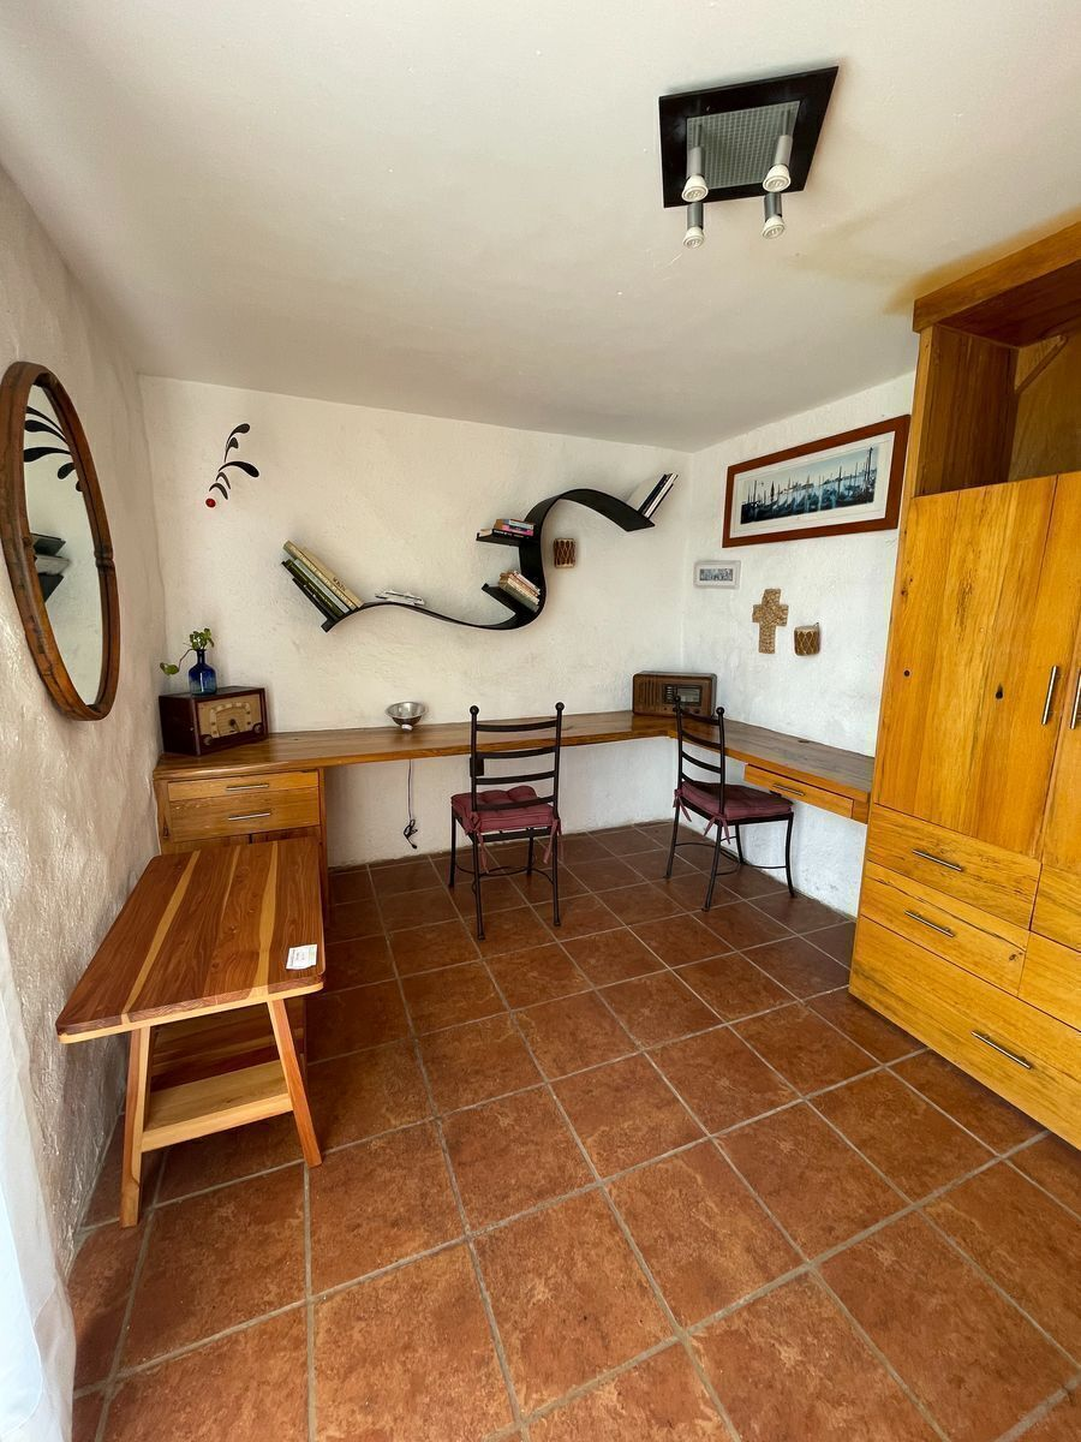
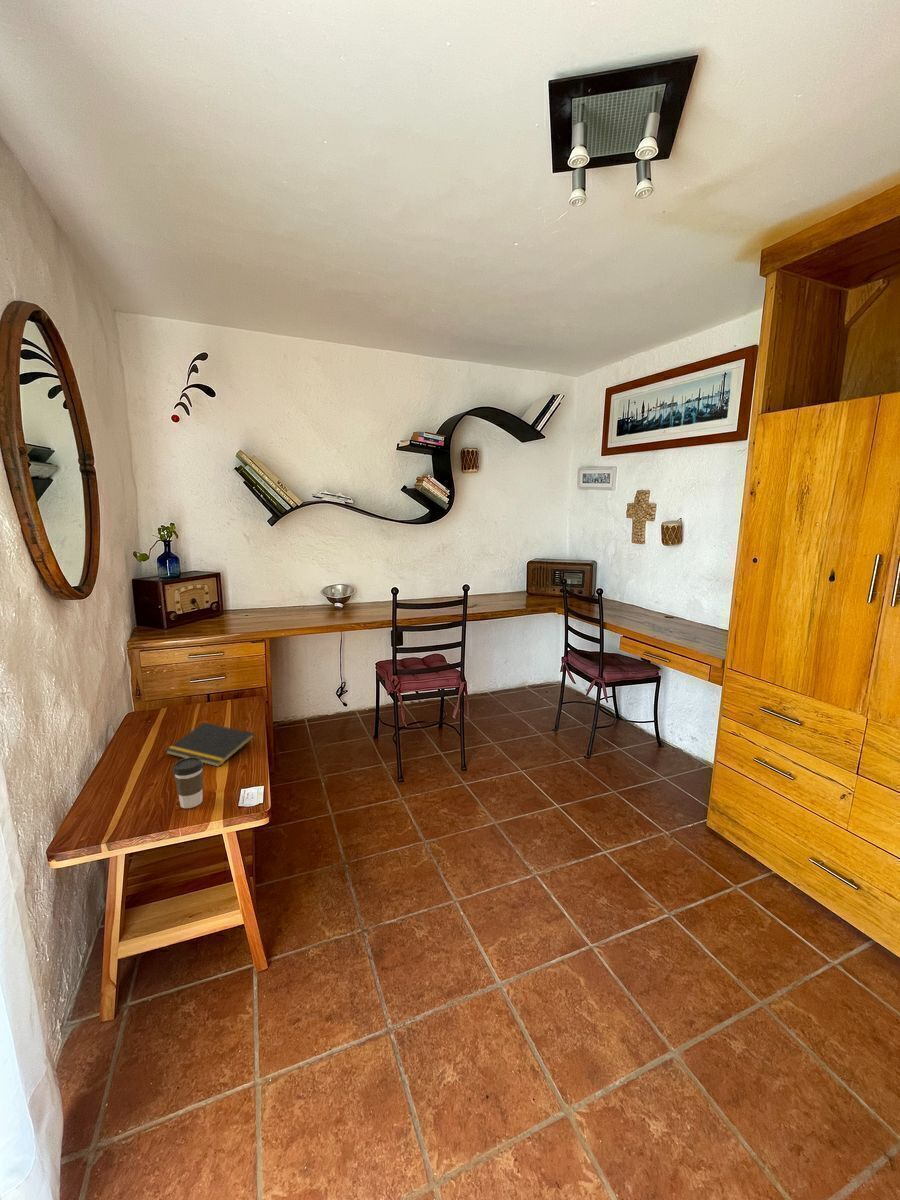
+ notepad [164,721,256,768]
+ coffee cup [172,757,205,809]
